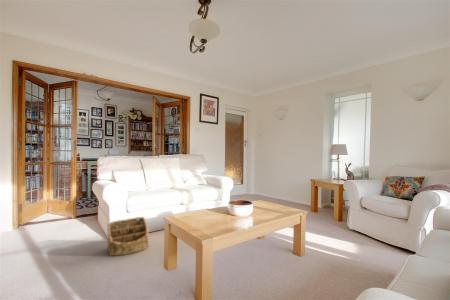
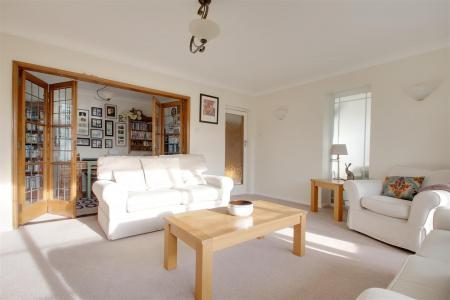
- basket [107,216,150,257]
